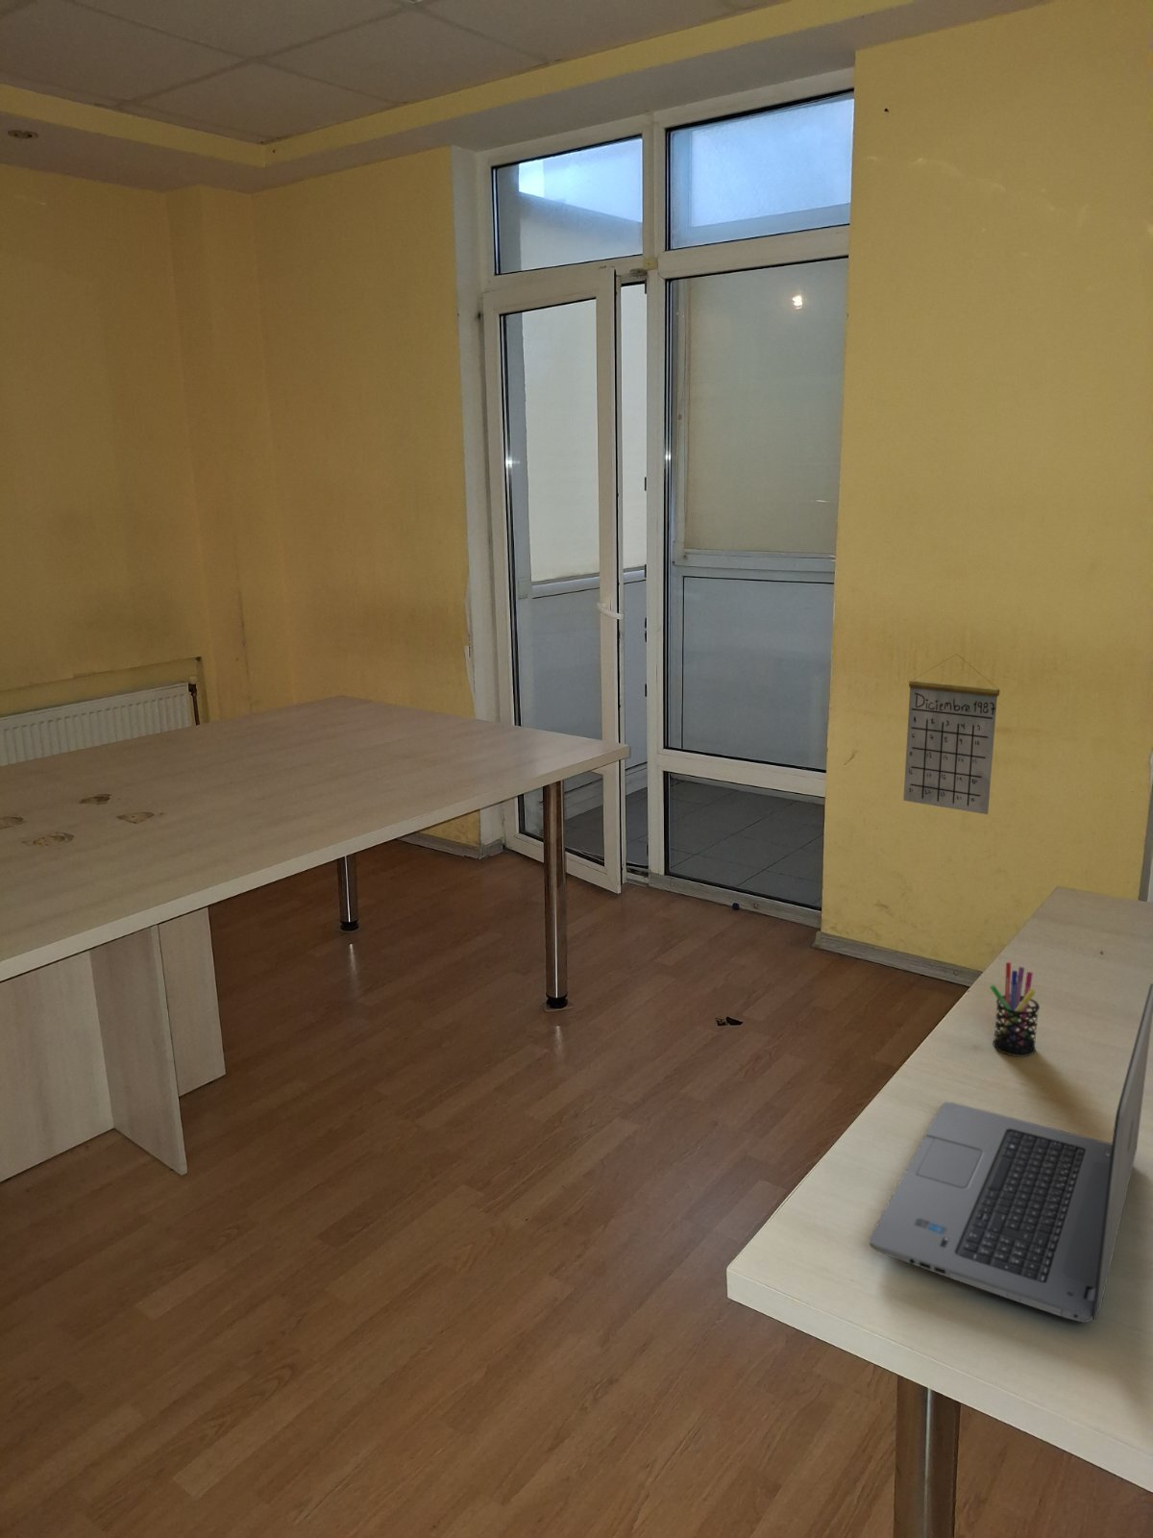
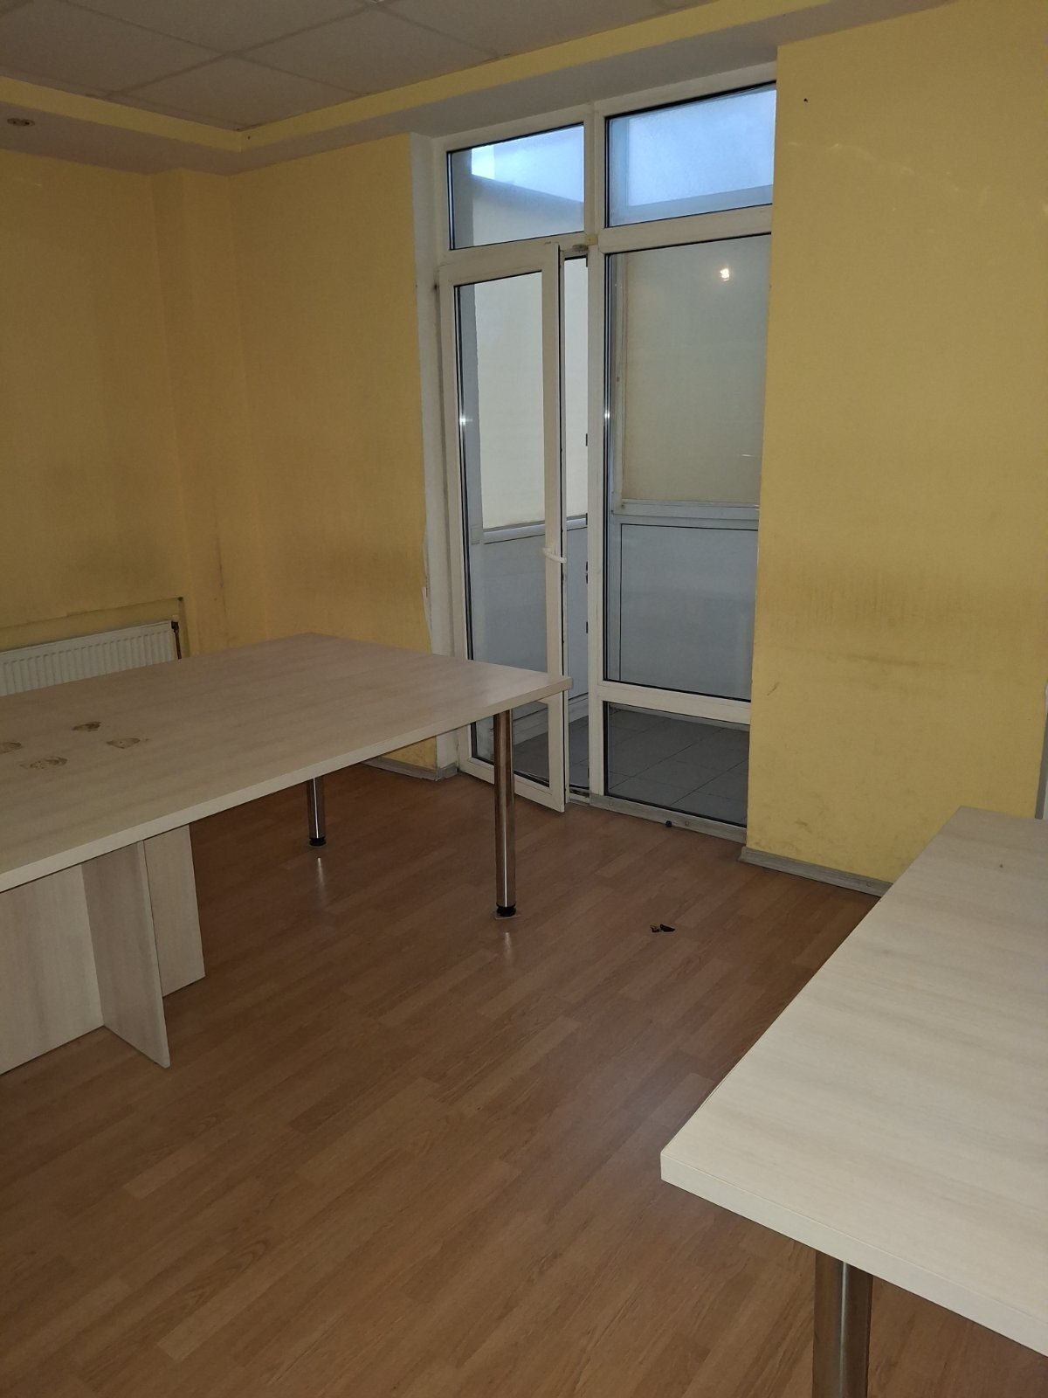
- pen holder [989,962,1040,1057]
- calendar [902,653,1000,815]
- laptop [868,982,1153,1324]
